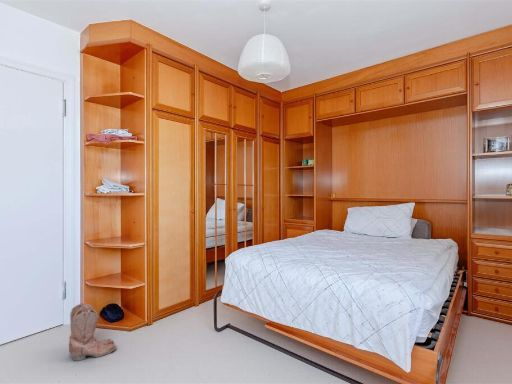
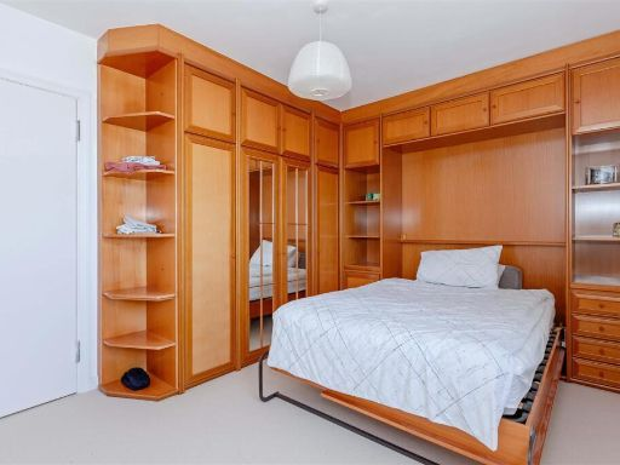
- boots [68,301,117,362]
